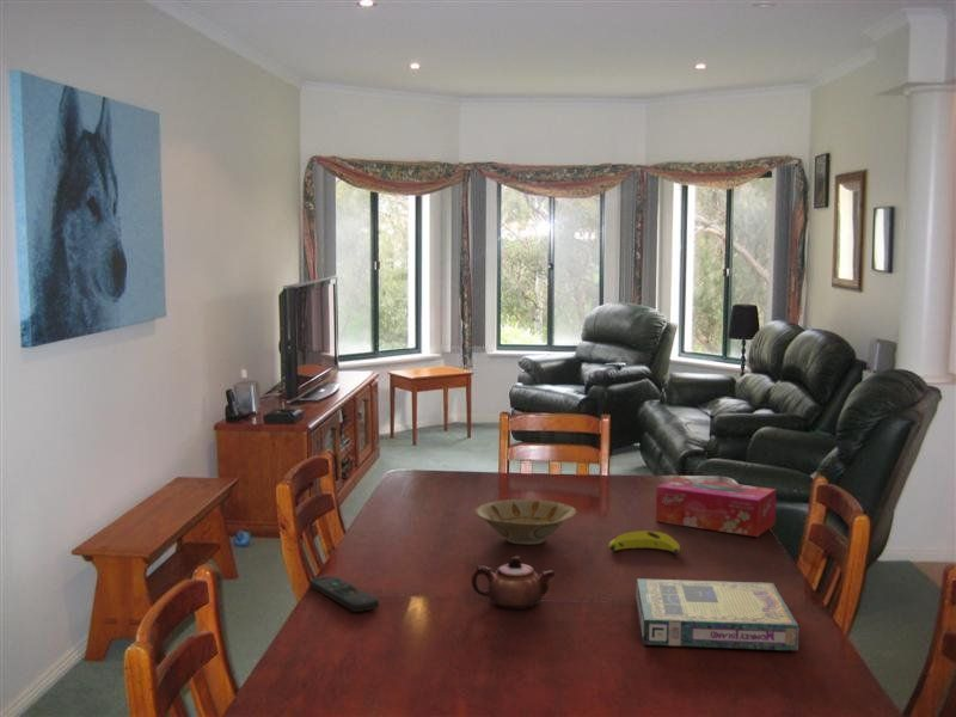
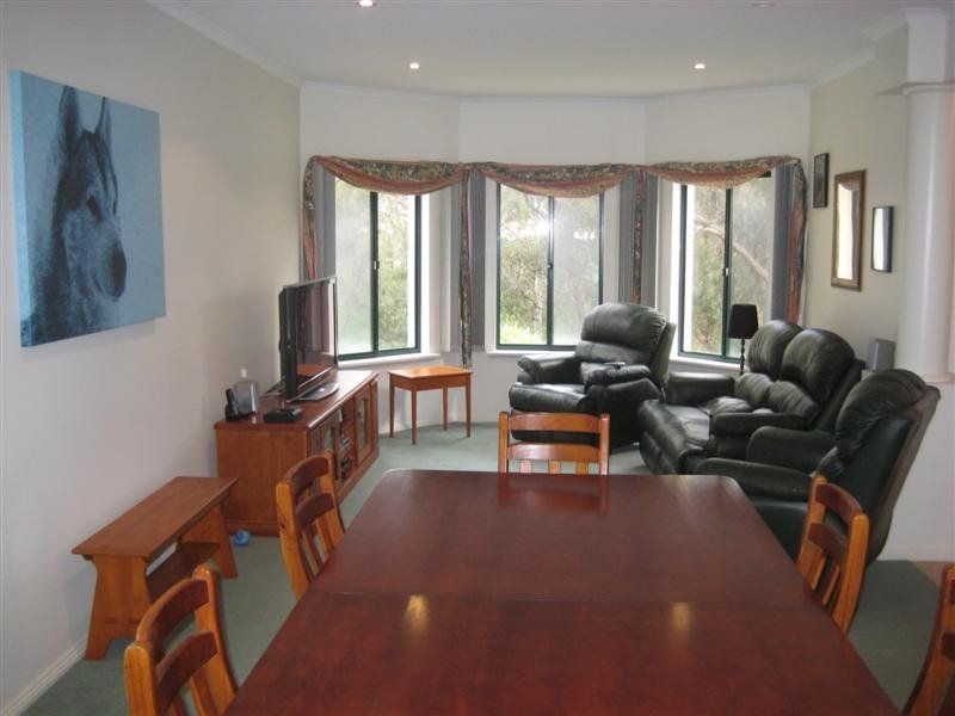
- banana [607,529,681,558]
- tissue box [655,476,778,538]
- bowl [473,498,577,546]
- remote control [308,574,380,613]
- teapot [470,554,556,611]
- video game box [635,577,801,652]
